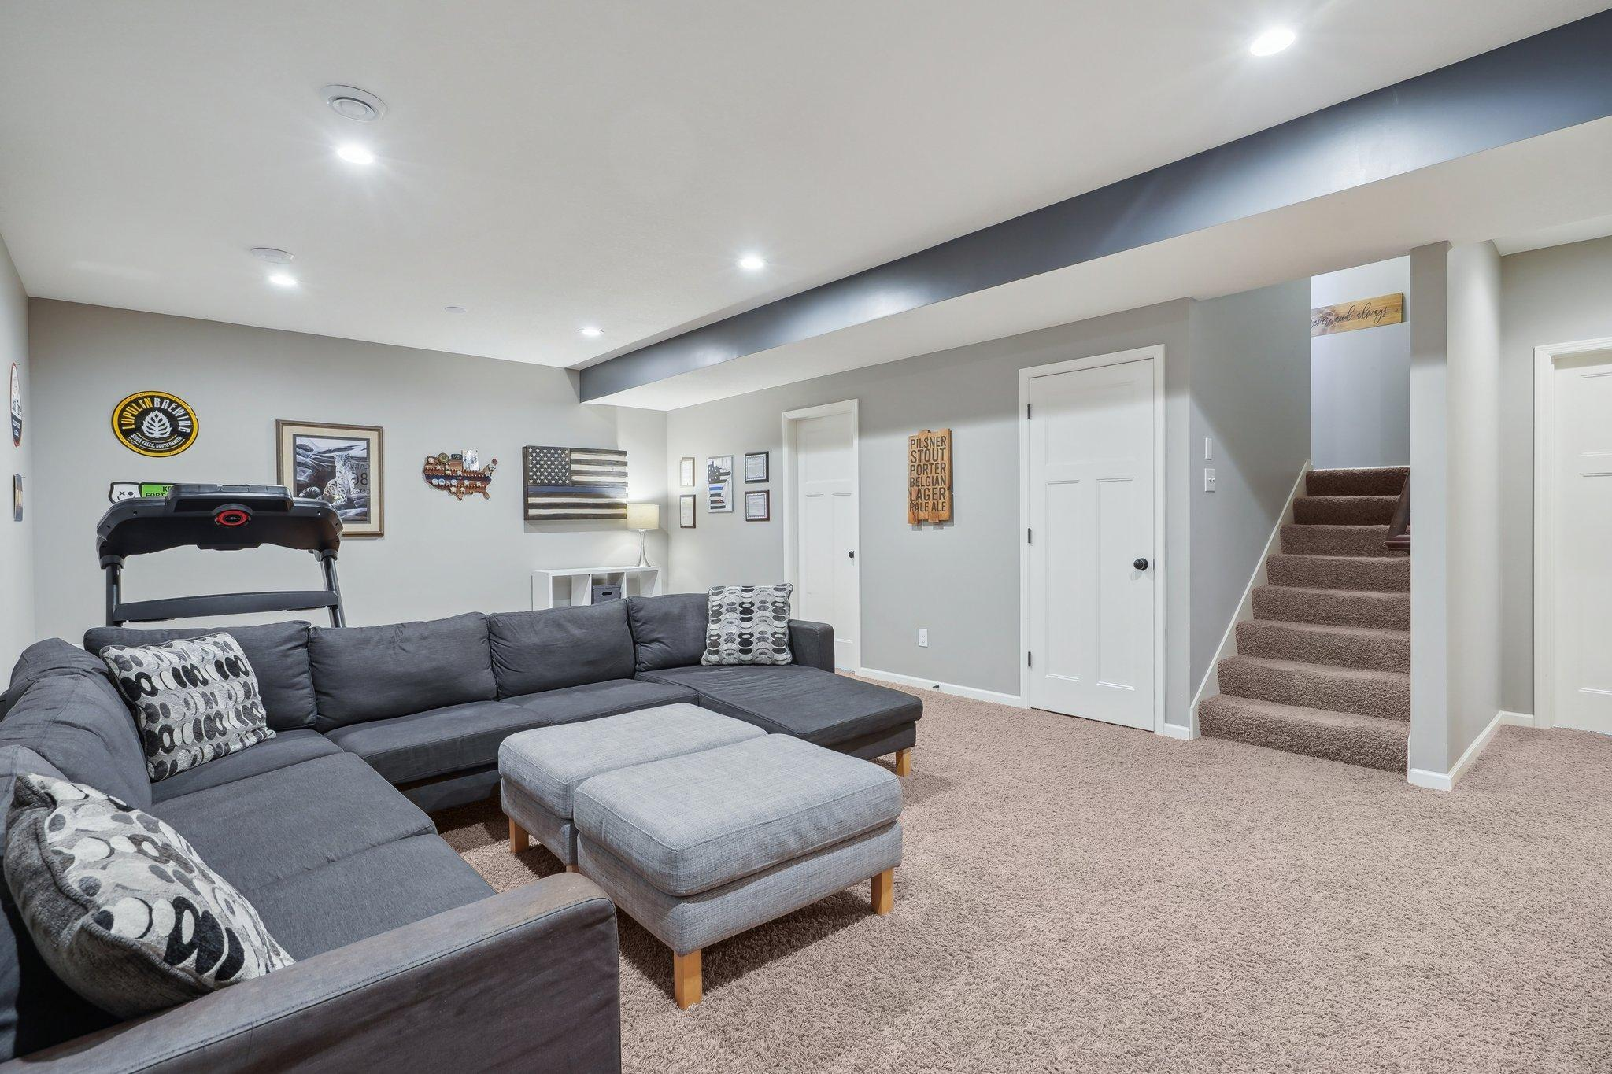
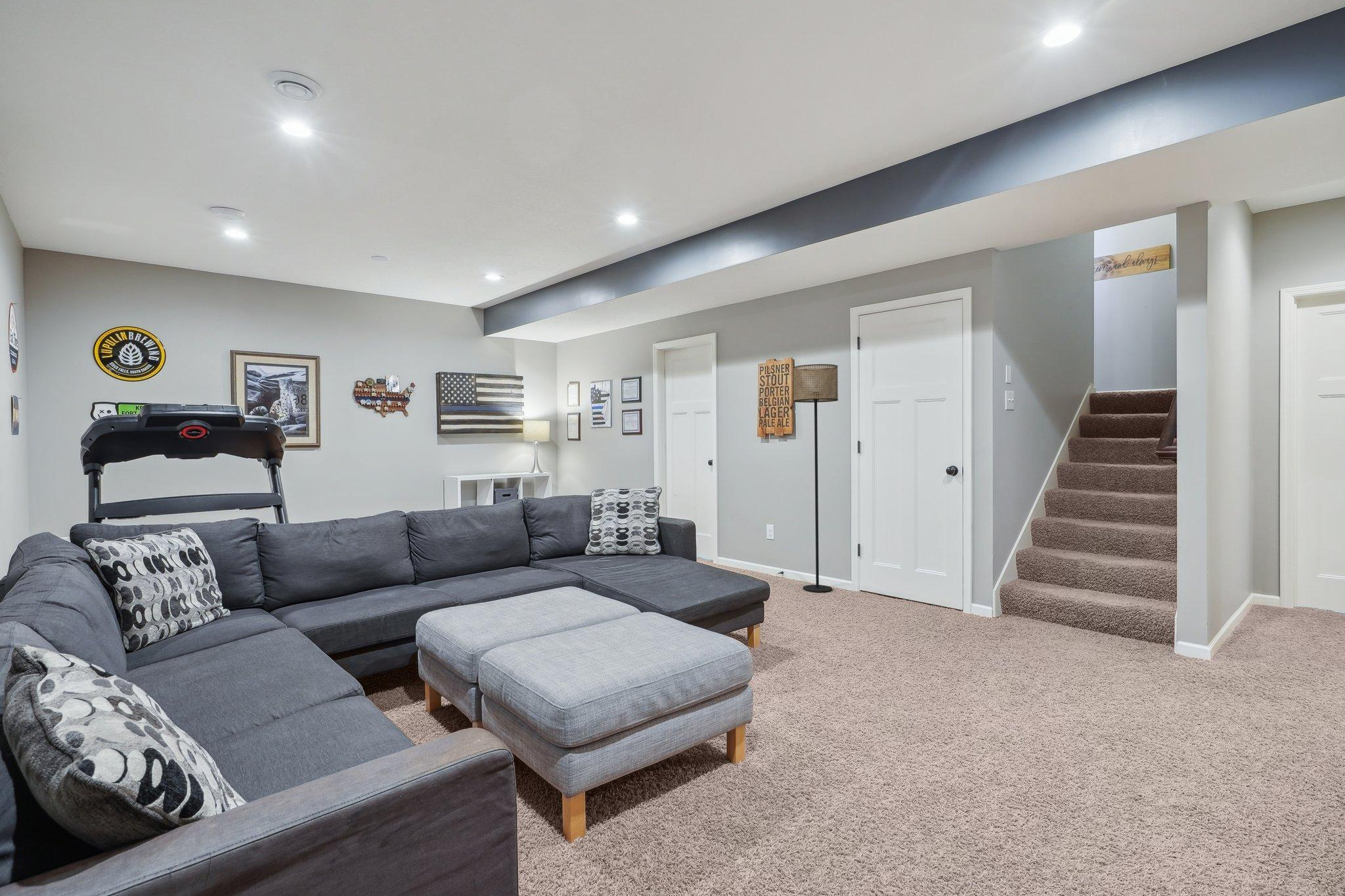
+ floor lamp [793,364,839,593]
